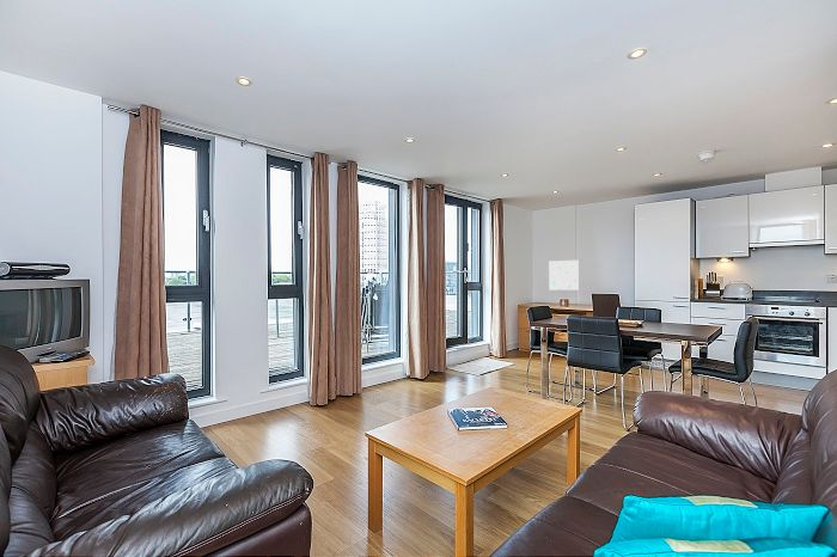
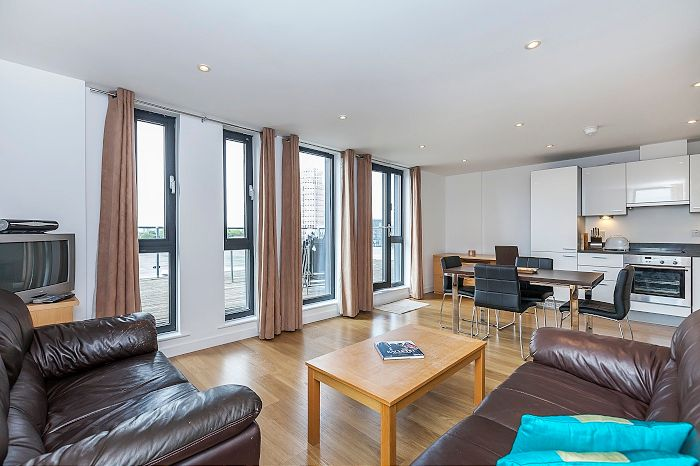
- wall art [548,259,580,292]
